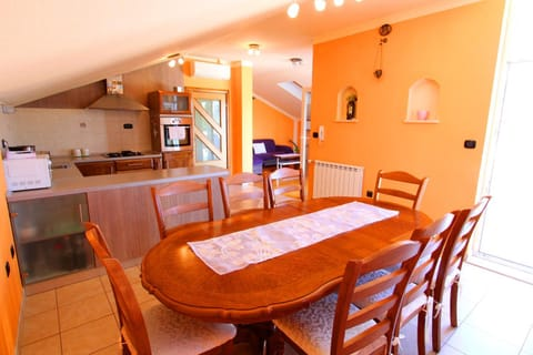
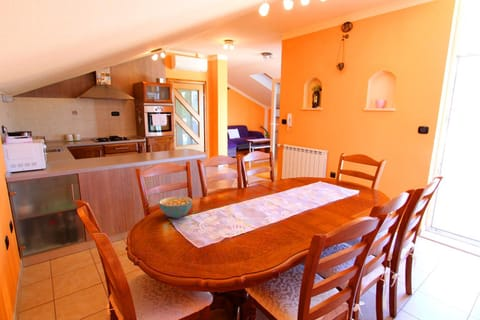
+ cereal bowl [158,196,194,219]
